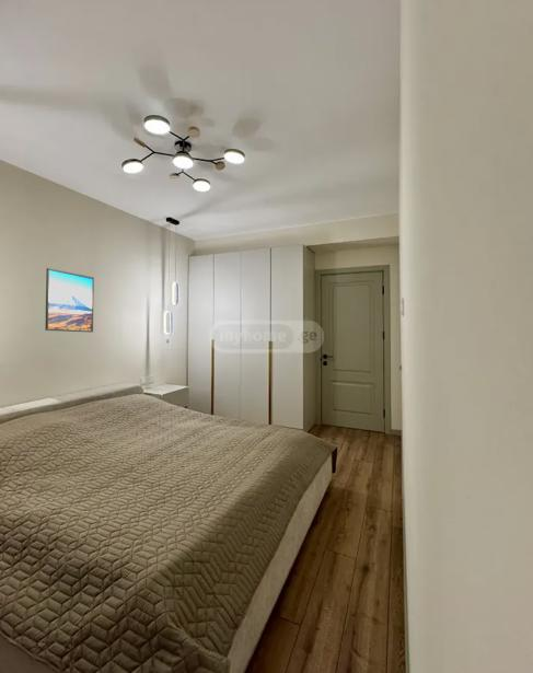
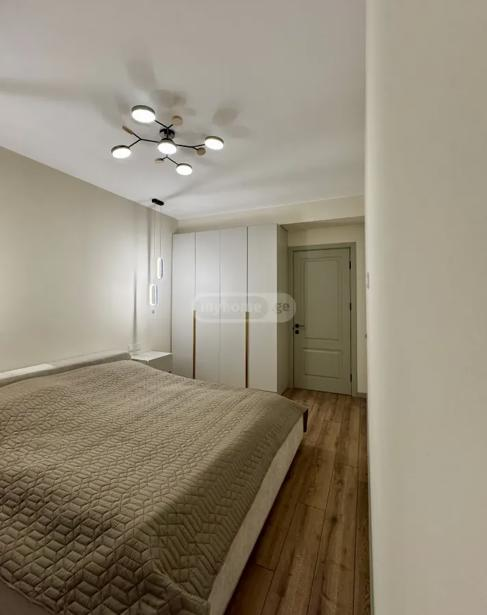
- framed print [44,267,95,333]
